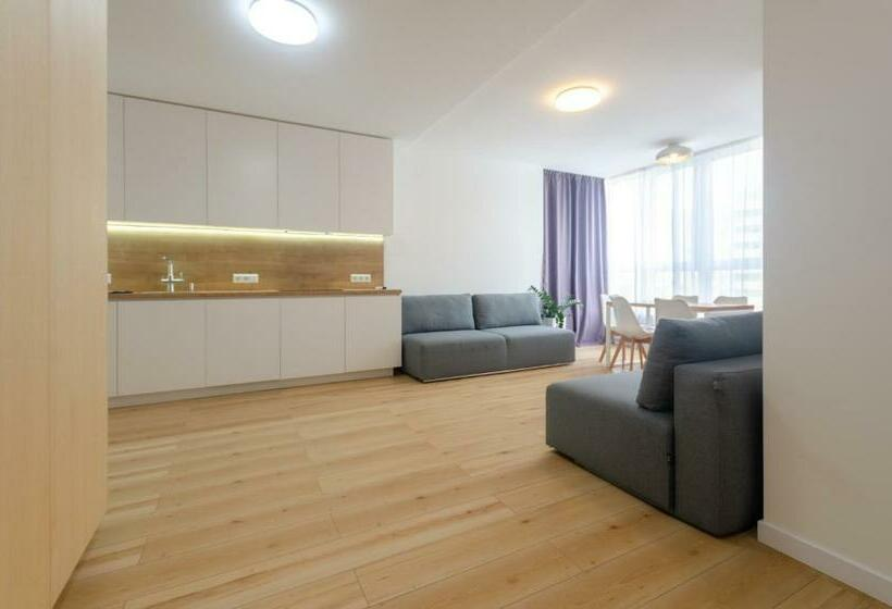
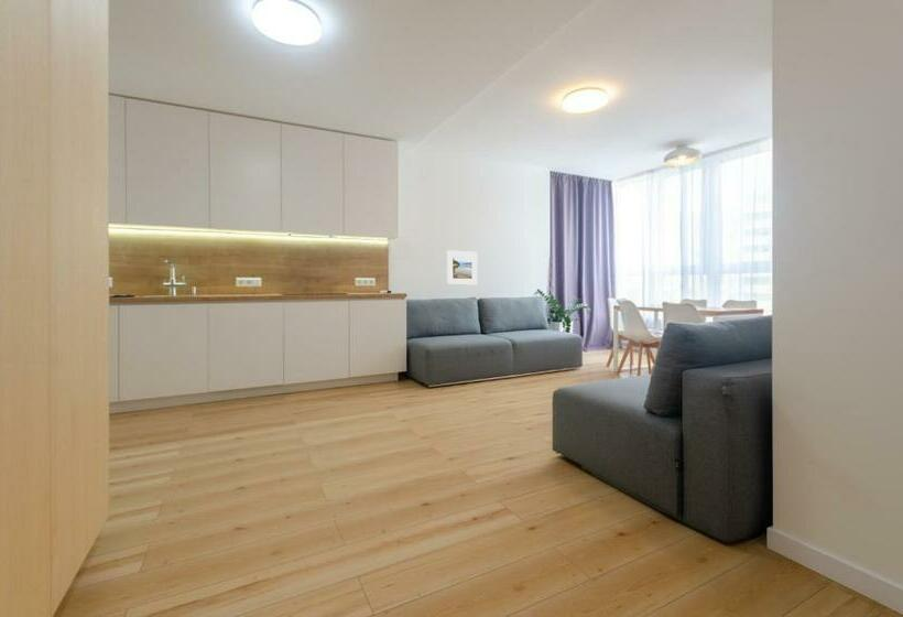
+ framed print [446,249,478,285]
